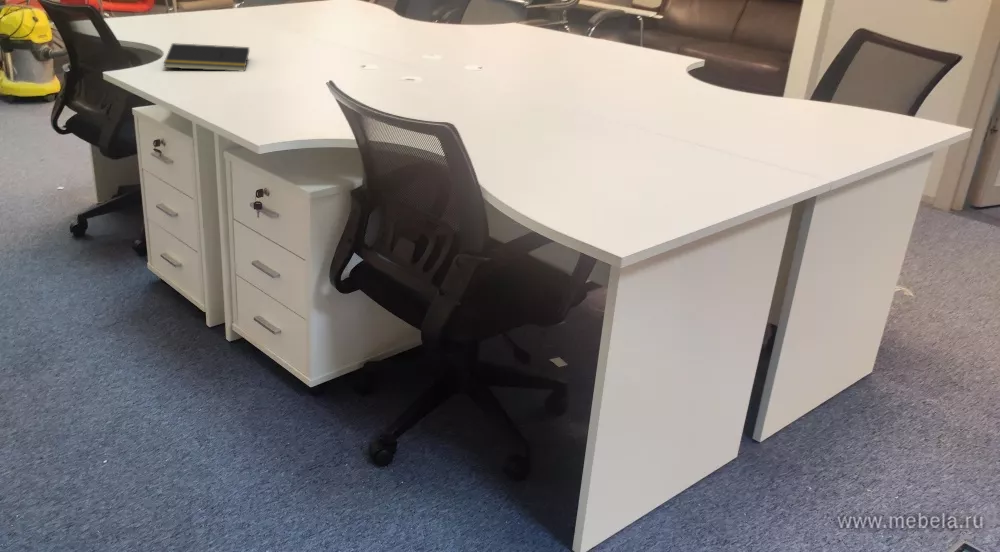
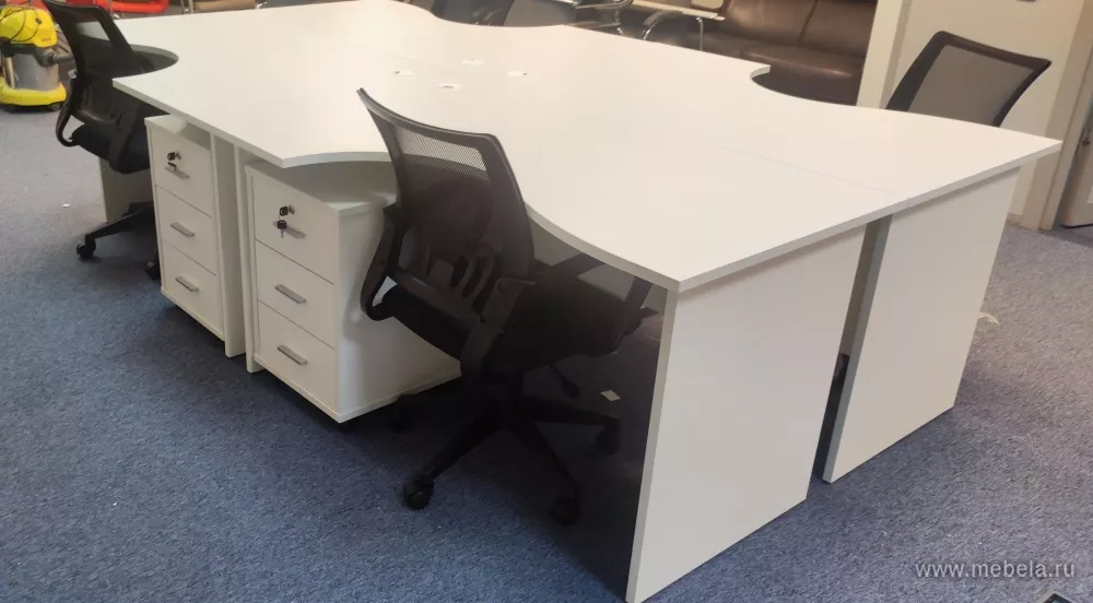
- notepad [162,42,250,72]
